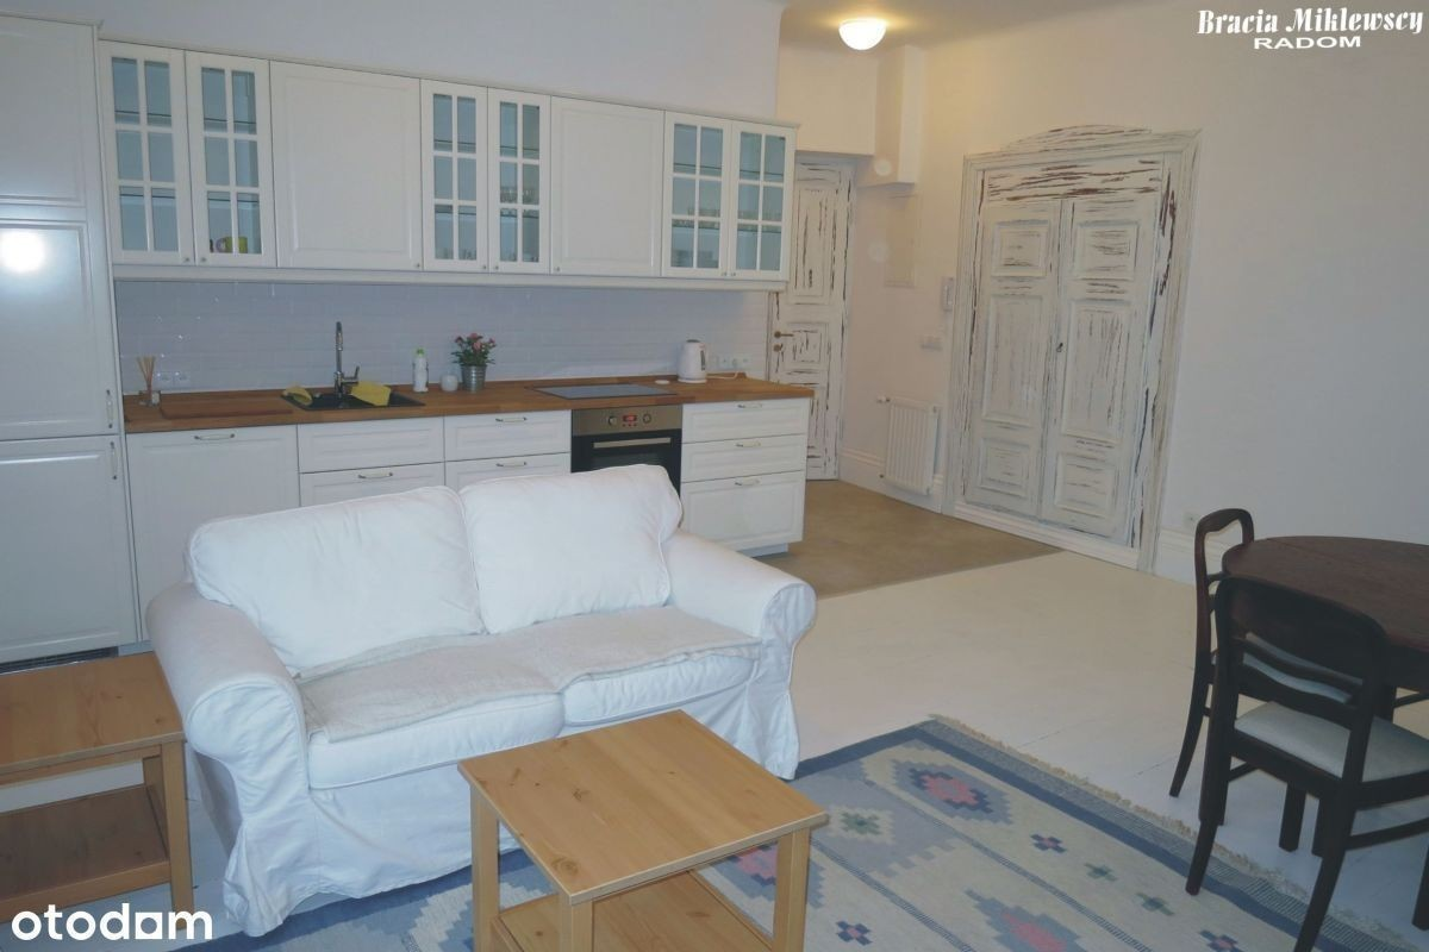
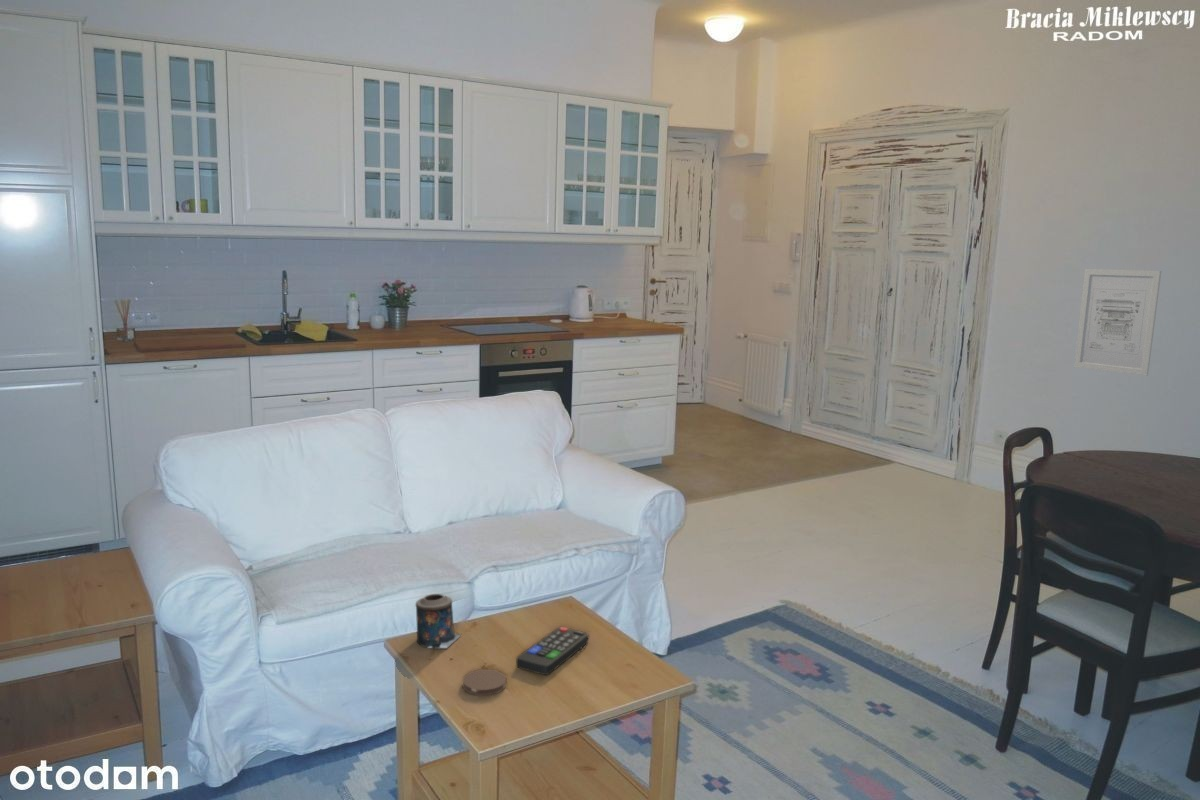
+ candle [415,593,463,649]
+ coaster [462,668,507,696]
+ remote control [515,626,589,676]
+ wall art [1073,268,1162,377]
